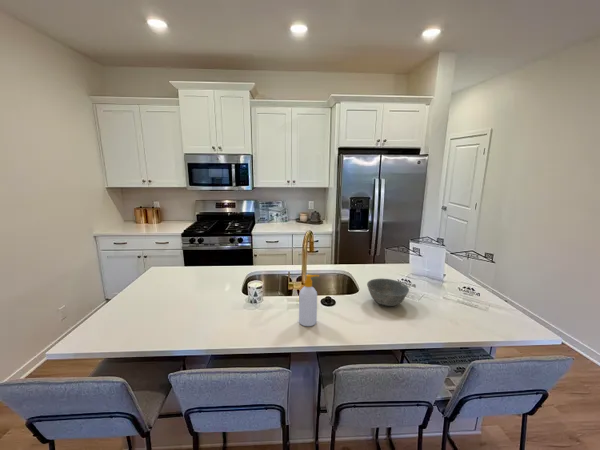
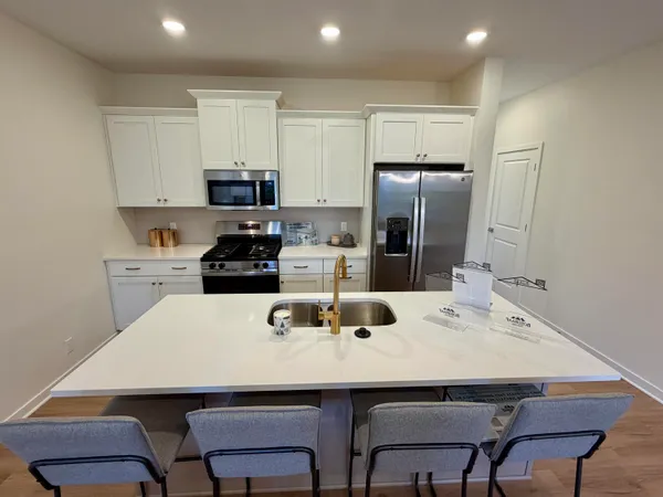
- soap bottle [298,273,320,327]
- bowl [366,278,410,307]
